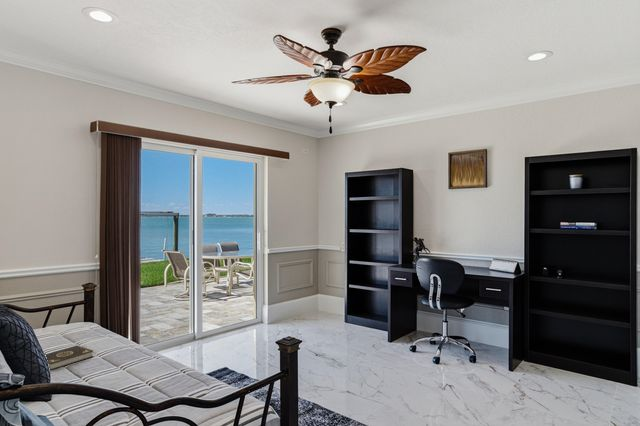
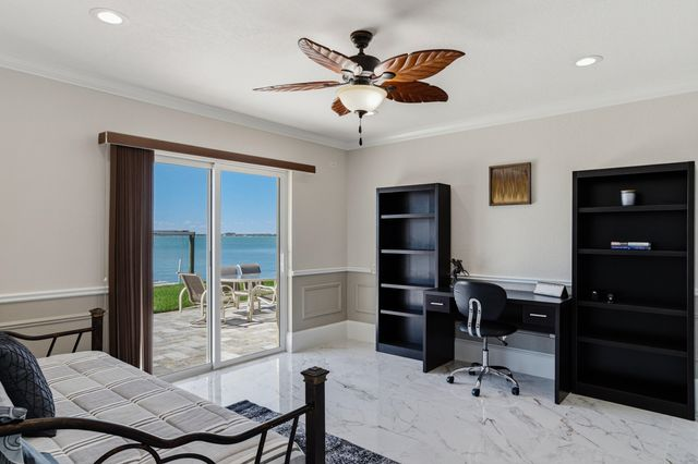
- book [44,345,94,371]
